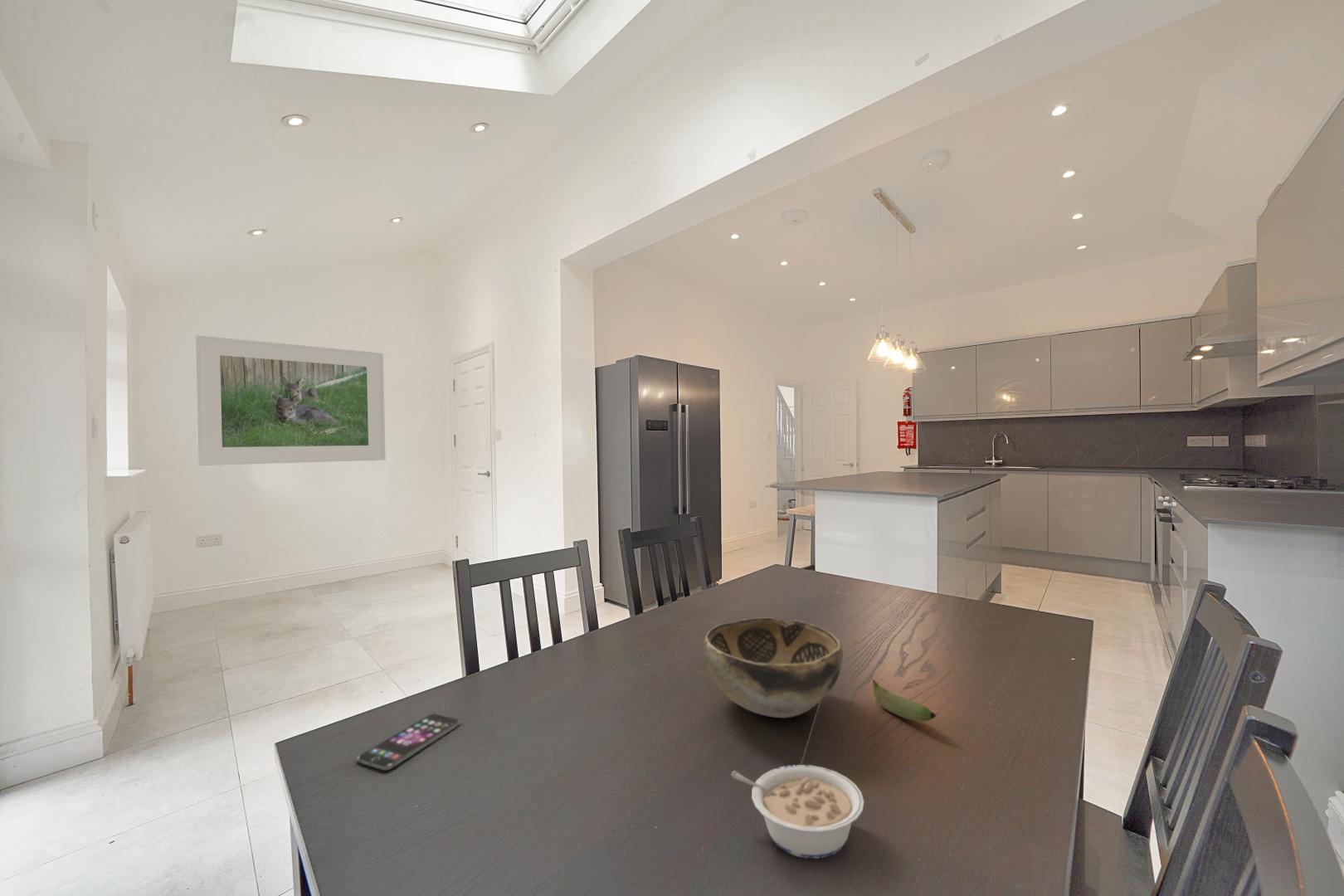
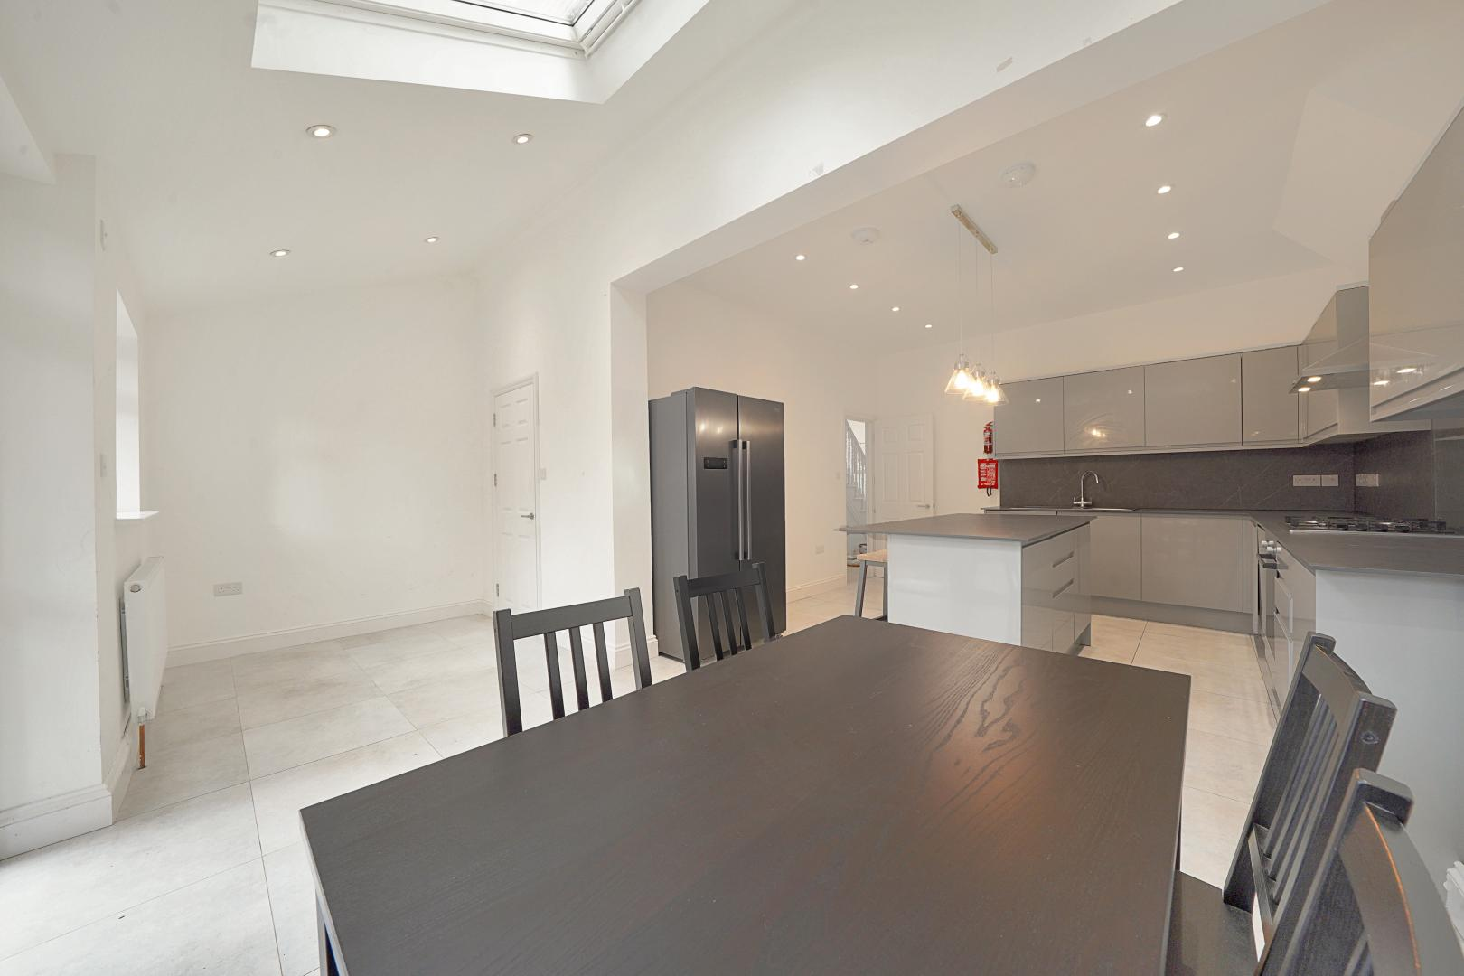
- smartphone [356,713,461,772]
- legume [731,764,865,859]
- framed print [195,334,387,466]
- banana [872,679,937,723]
- decorative bowl [702,616,844,718]
